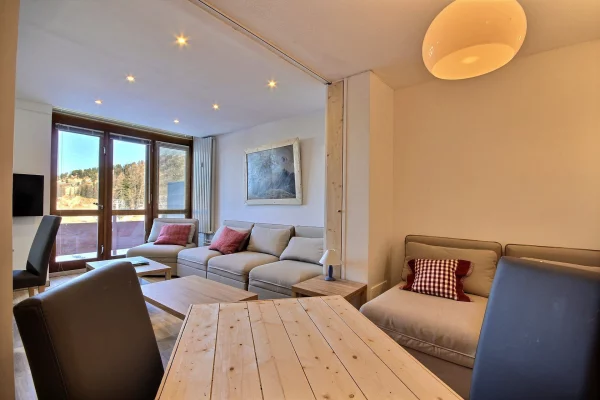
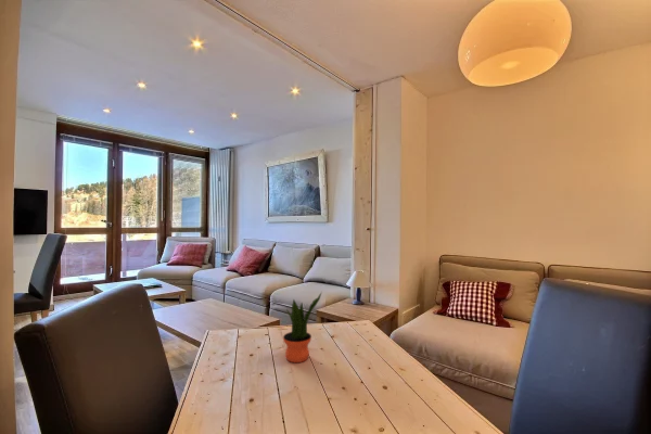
+ potted plant [282,291,323,363]
